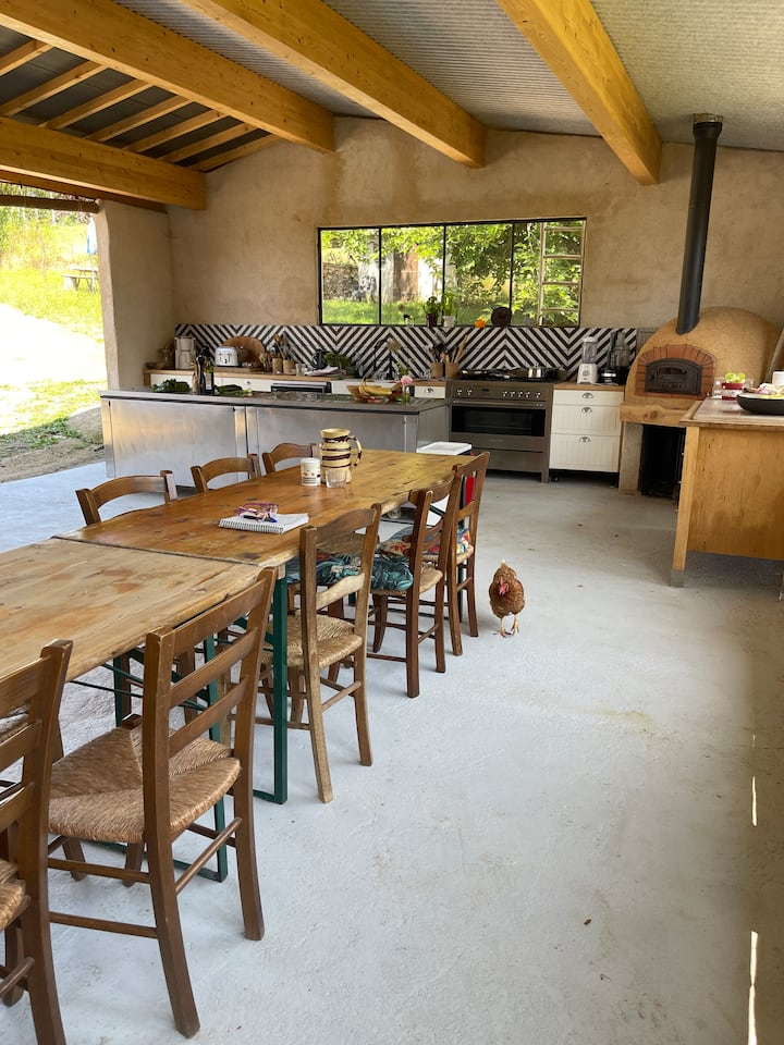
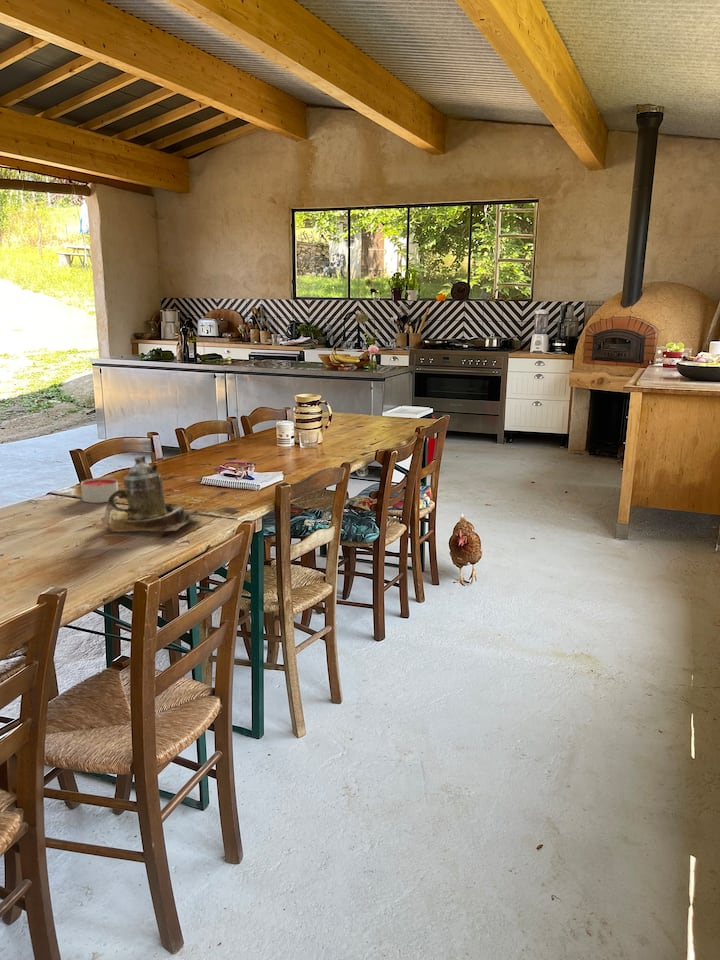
+ candle [80,477,119,504]
+ teapot [100,455,208,533]
